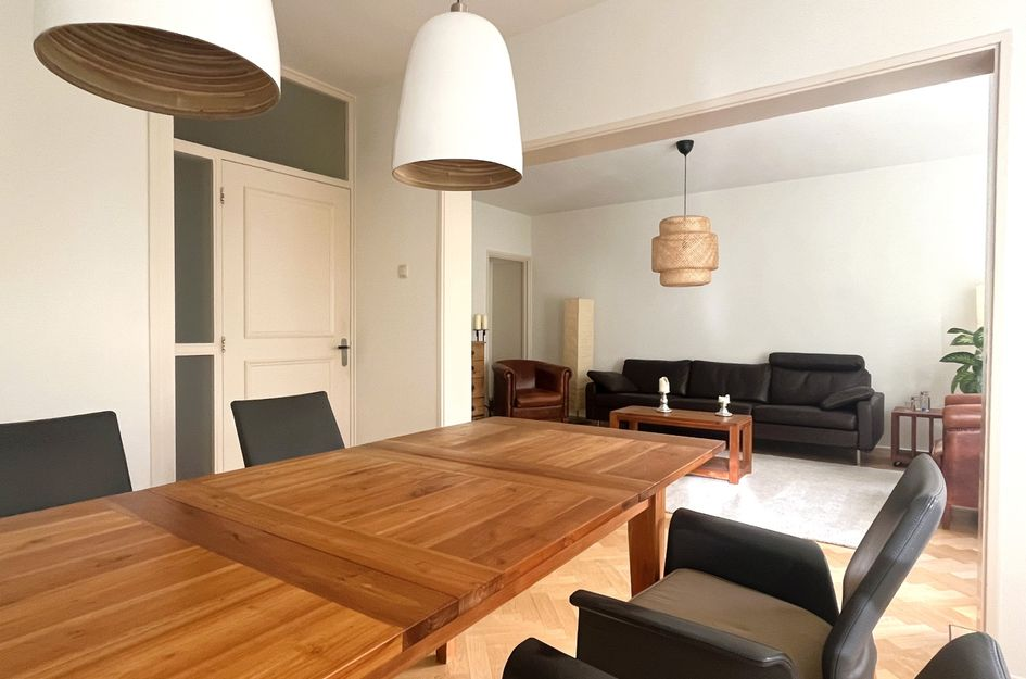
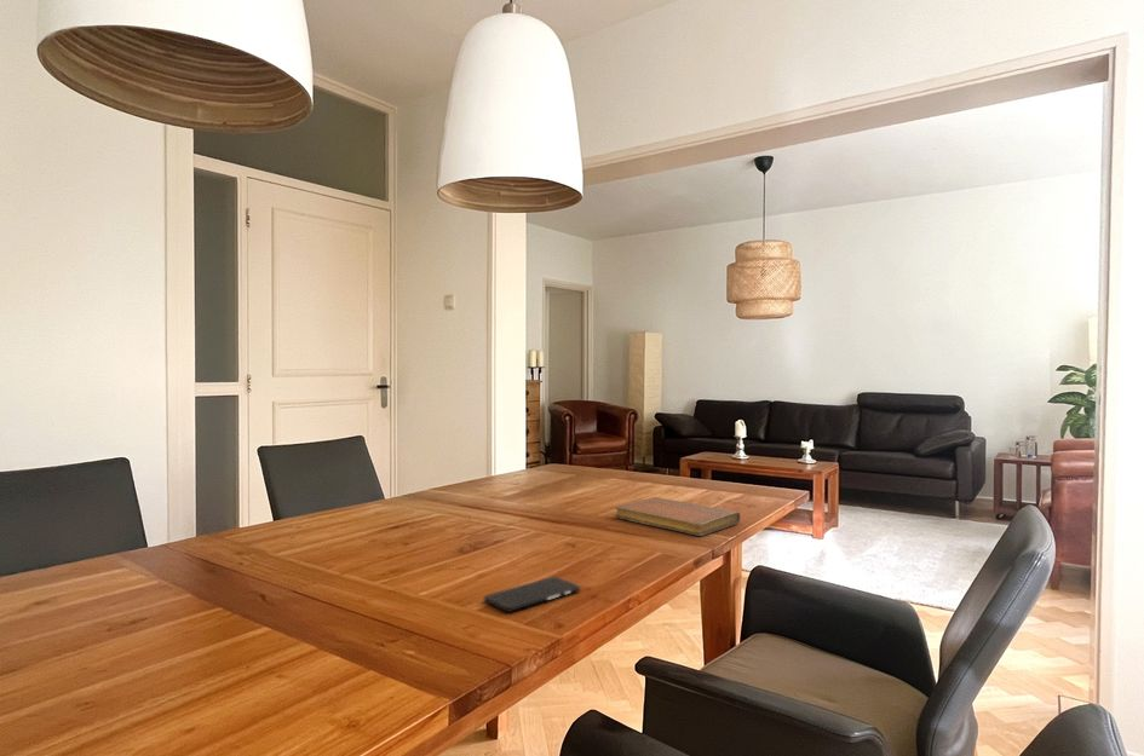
+ notebook [614,496,741,537]
+ smartphone [483,576,581,613]
